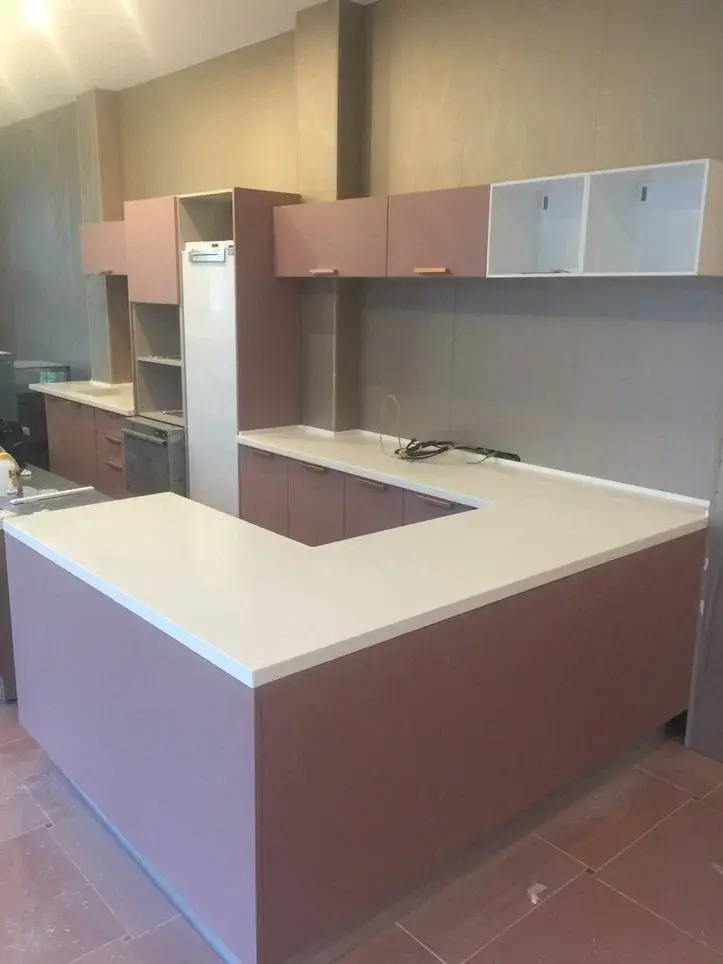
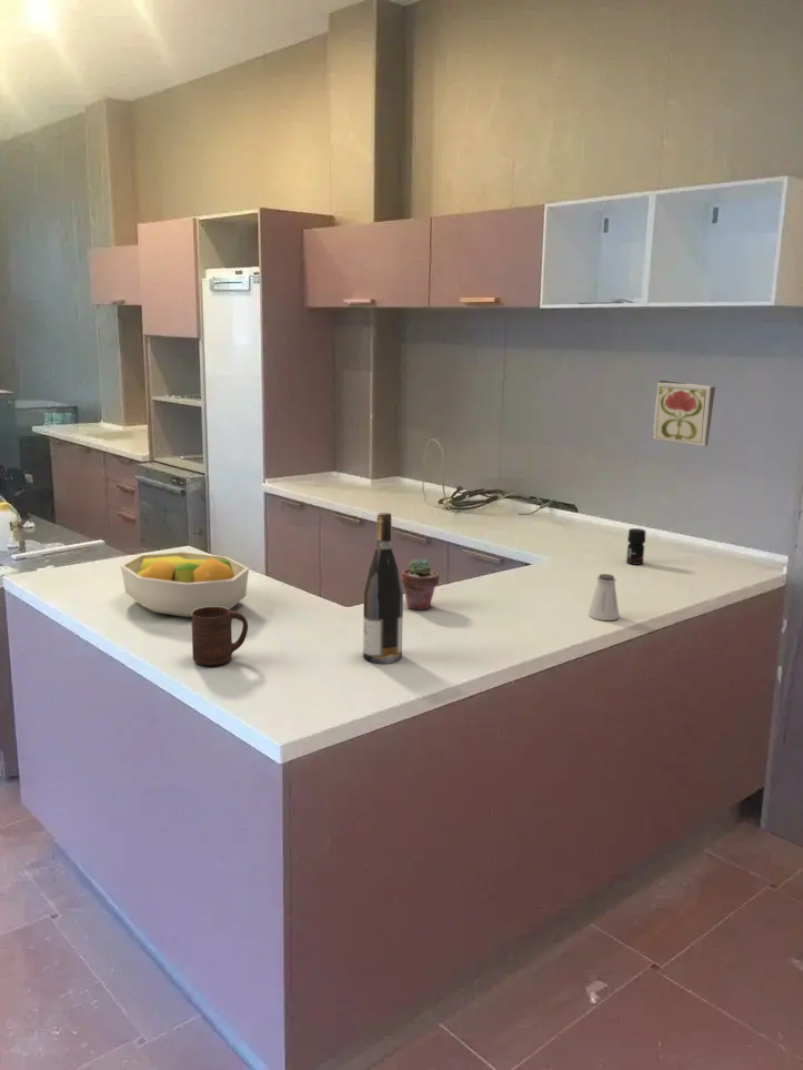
+ jar [625,527,646,566]
+ saltshaker [588,573,620,622]
+ potted succulent [401,557,441,612]
+ decorative tile [651,380,716,447]
+ fruit bowl [119,551,250,618]
+ cup [191,607,249,666]
+ wine bottle [362,512,404,665]
